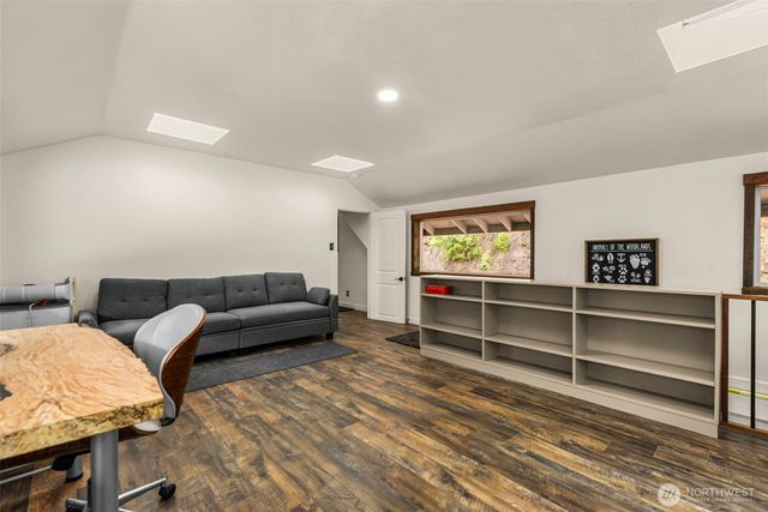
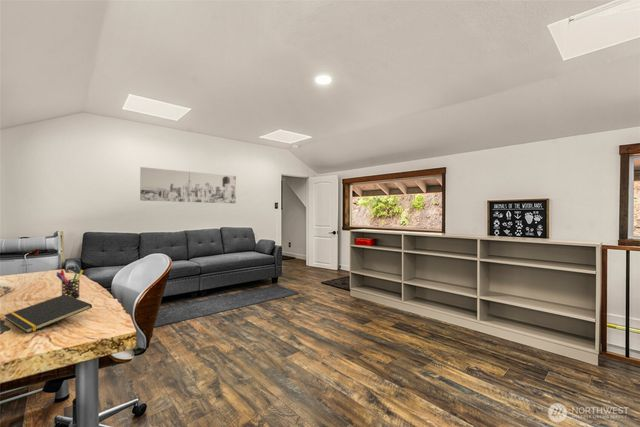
+ notepad [3,294,93,334]
+ pen holder [55,269,84,299]
+ wall art [139,166,237,204]
